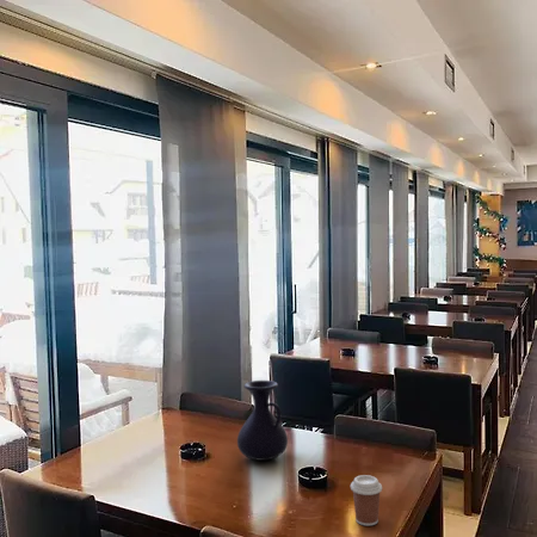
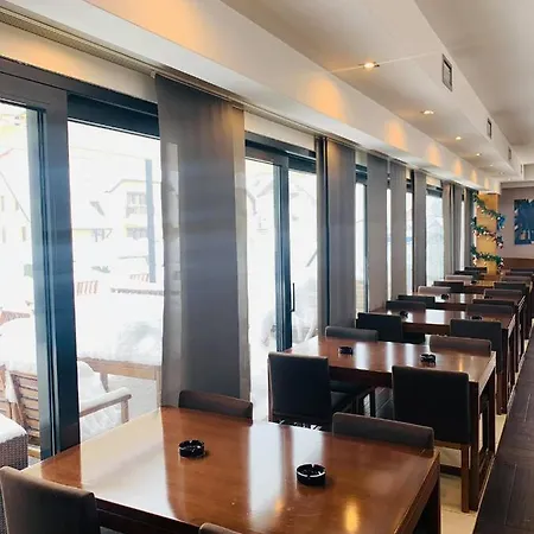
- coffee cup [350,474,383,526]
- vase [236,379,289,462]
